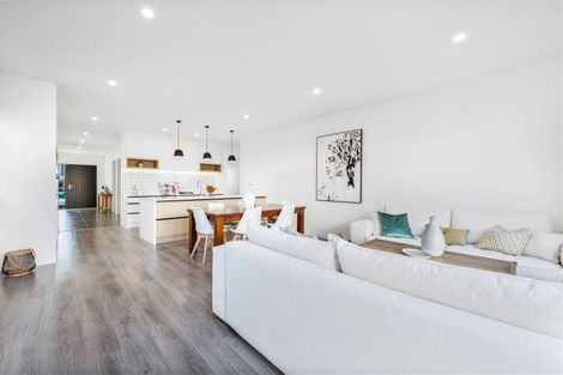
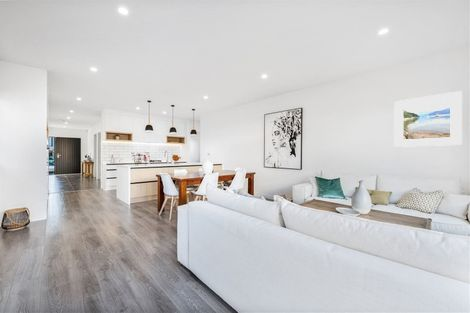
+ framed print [394,90,463,148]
